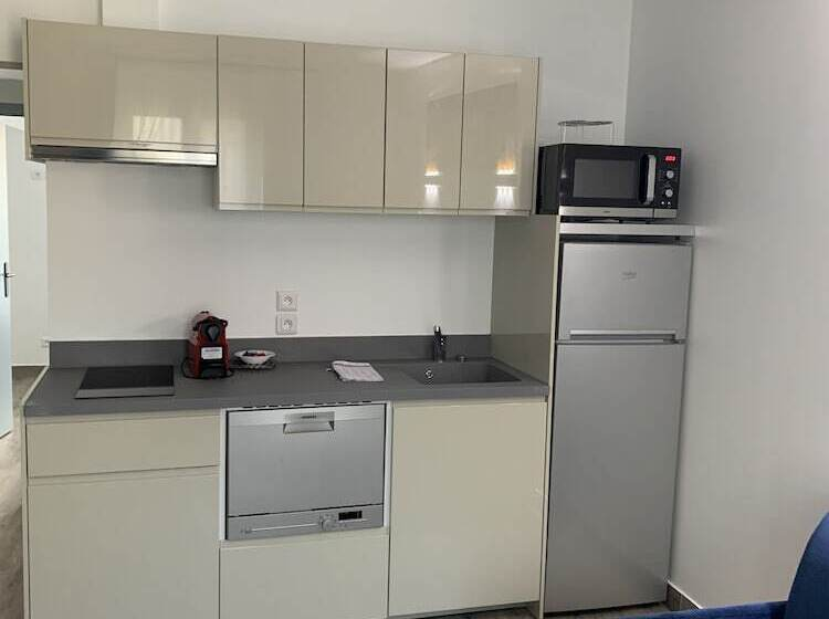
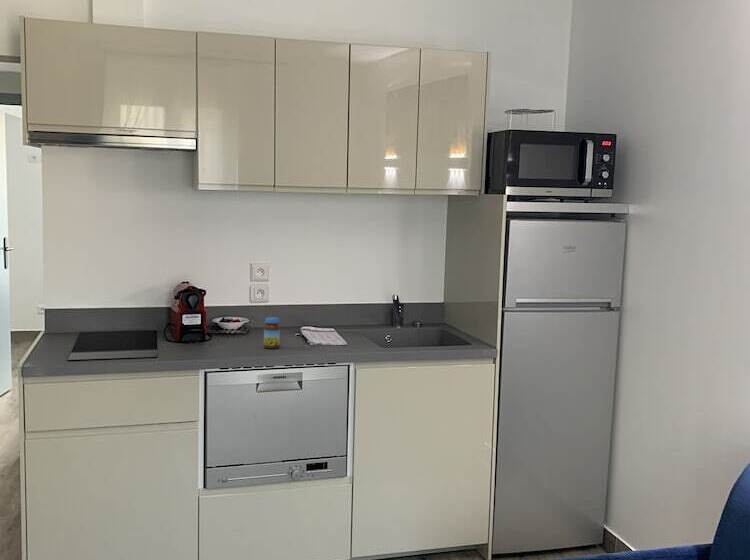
+ jar [263,316,281,350]
